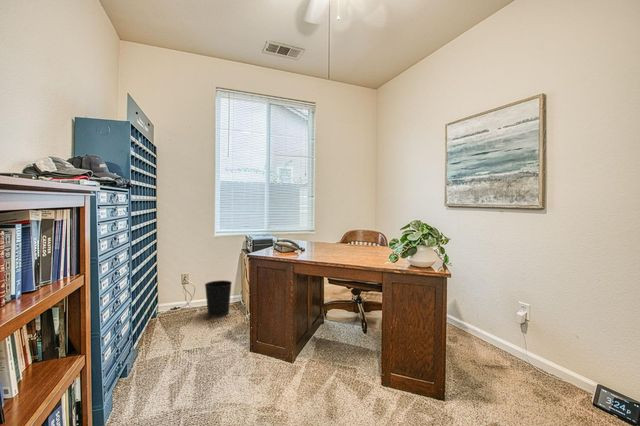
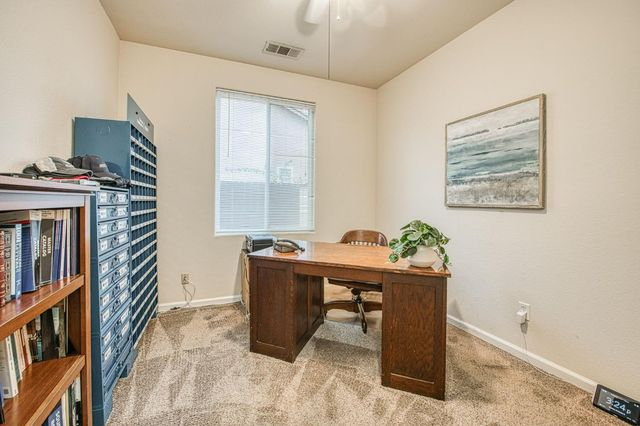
- wastebasket [204,279,233,318]
